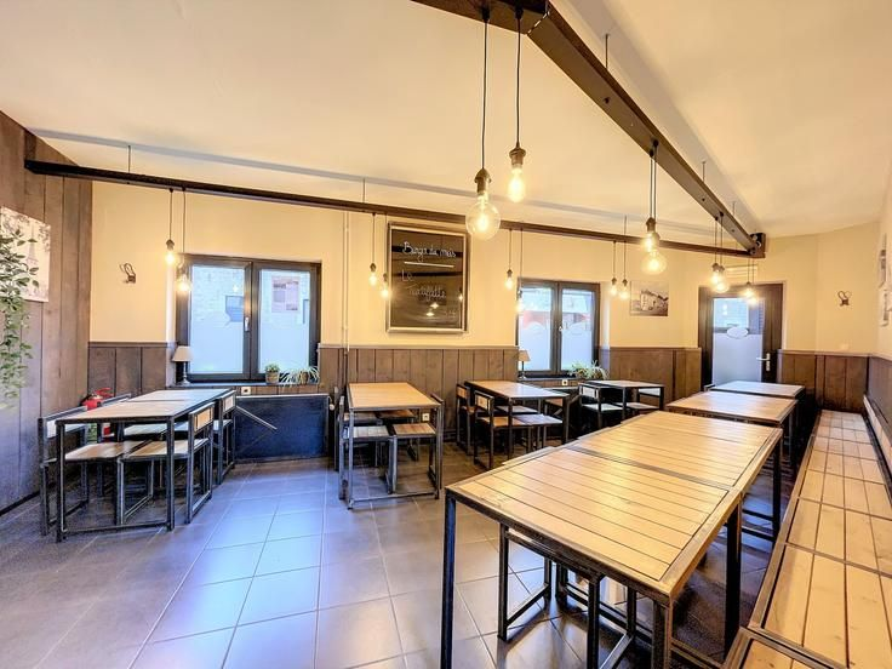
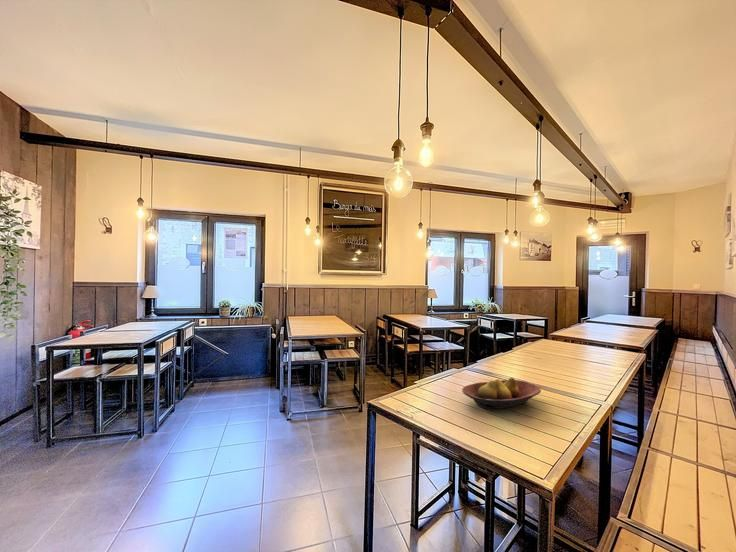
+ fruit bowl [461,377,542,410]
